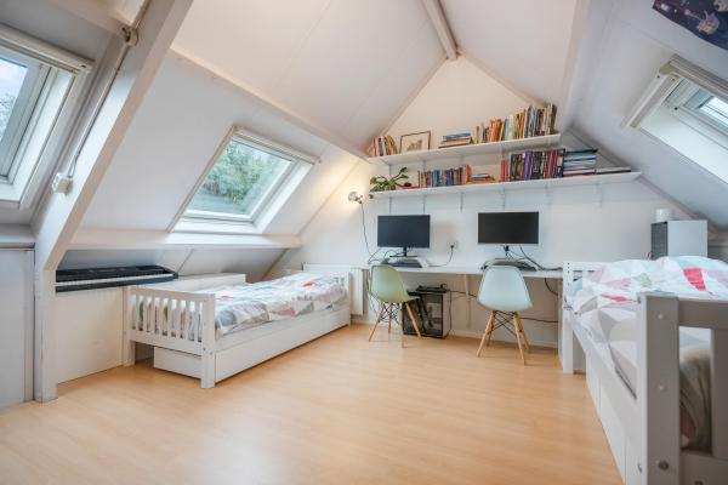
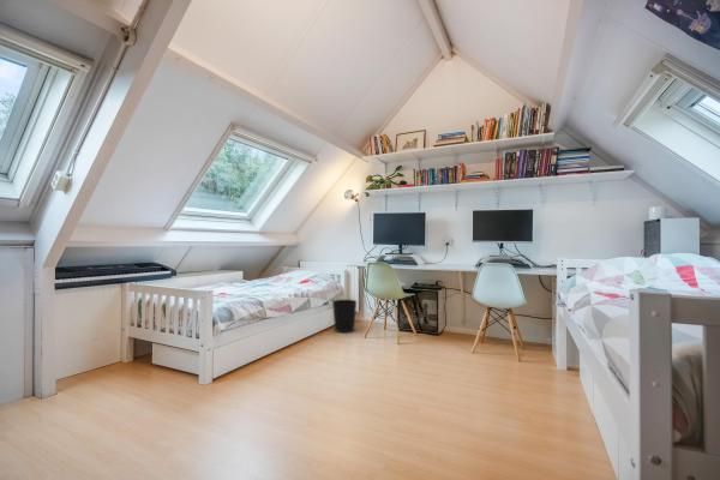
+ wastebasket [331,299,358,334]
